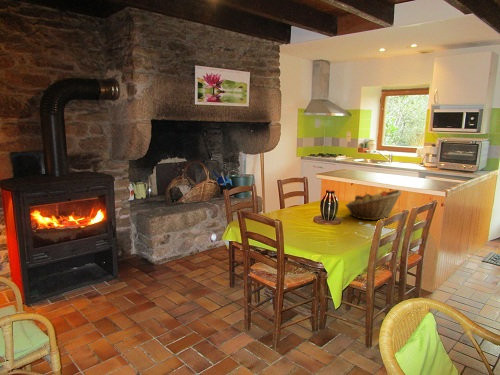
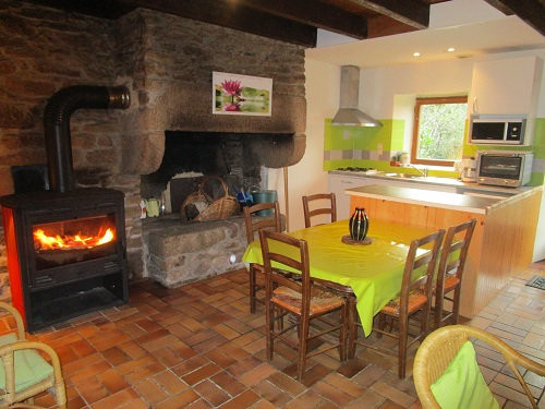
- fruit basket [344,189,403,221]
